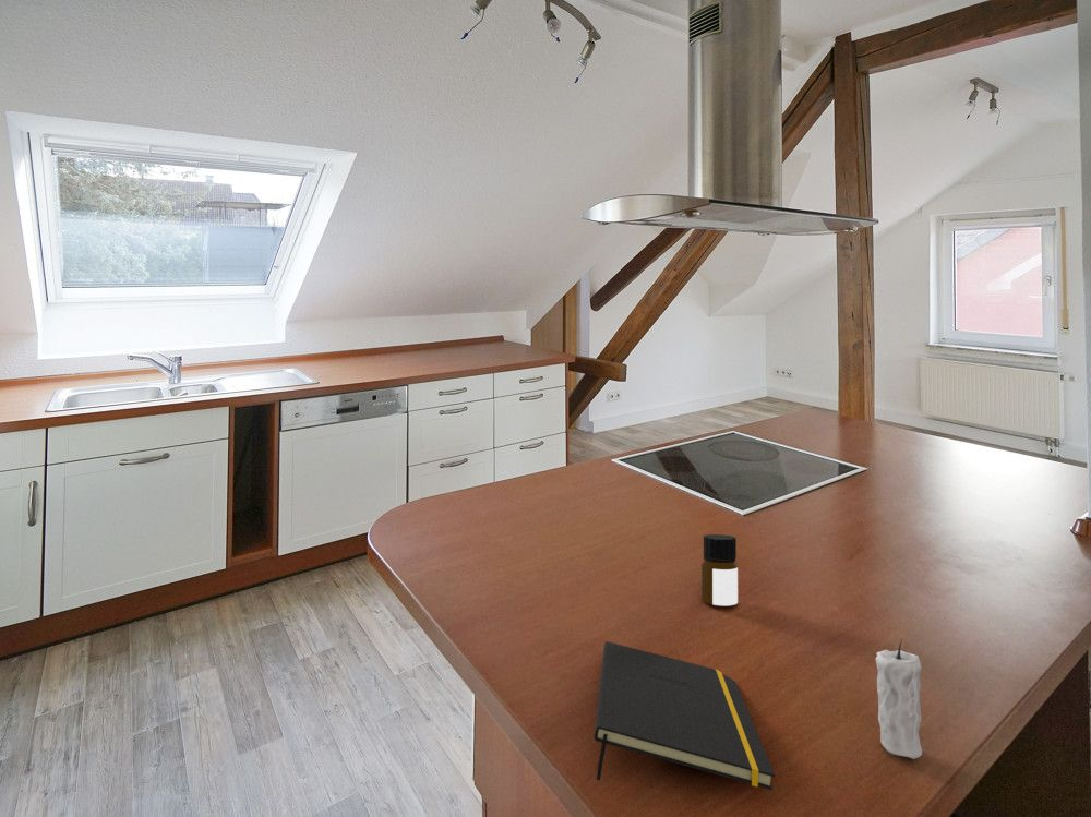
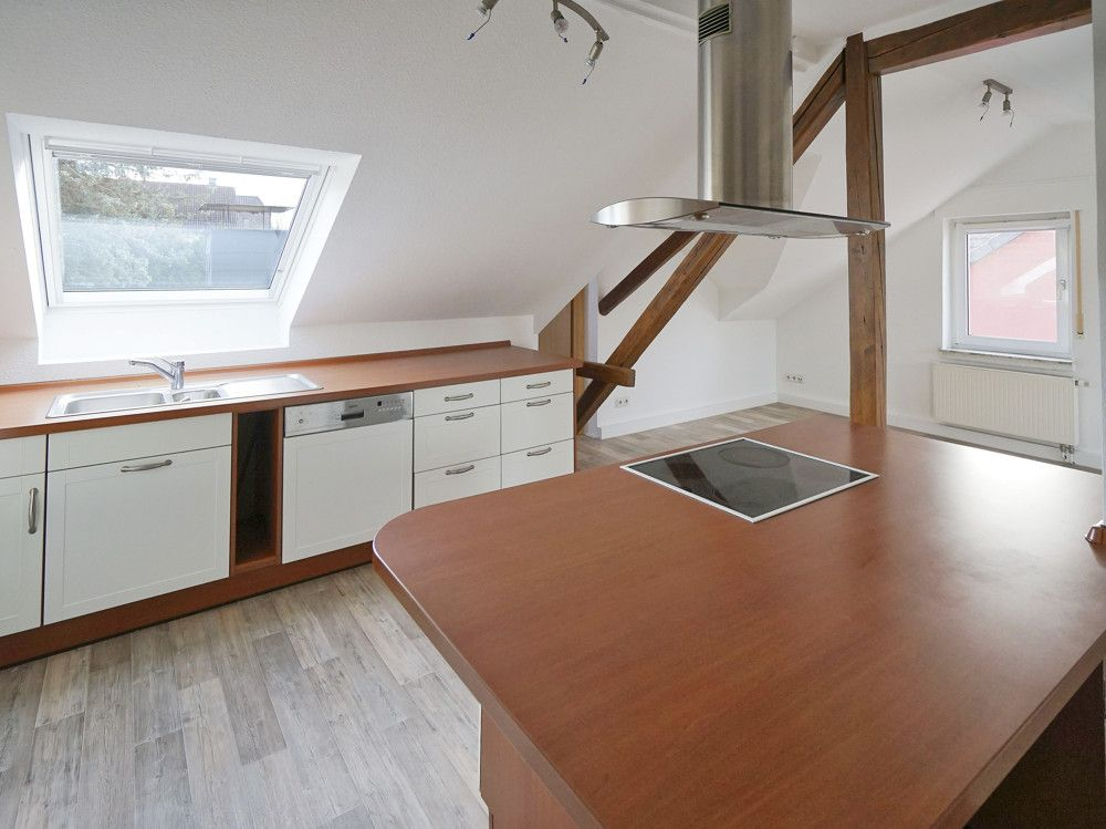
- bottle [700,533,739,606]
- notepad [594,640,776,791]
- candle [875,638,923,760]
